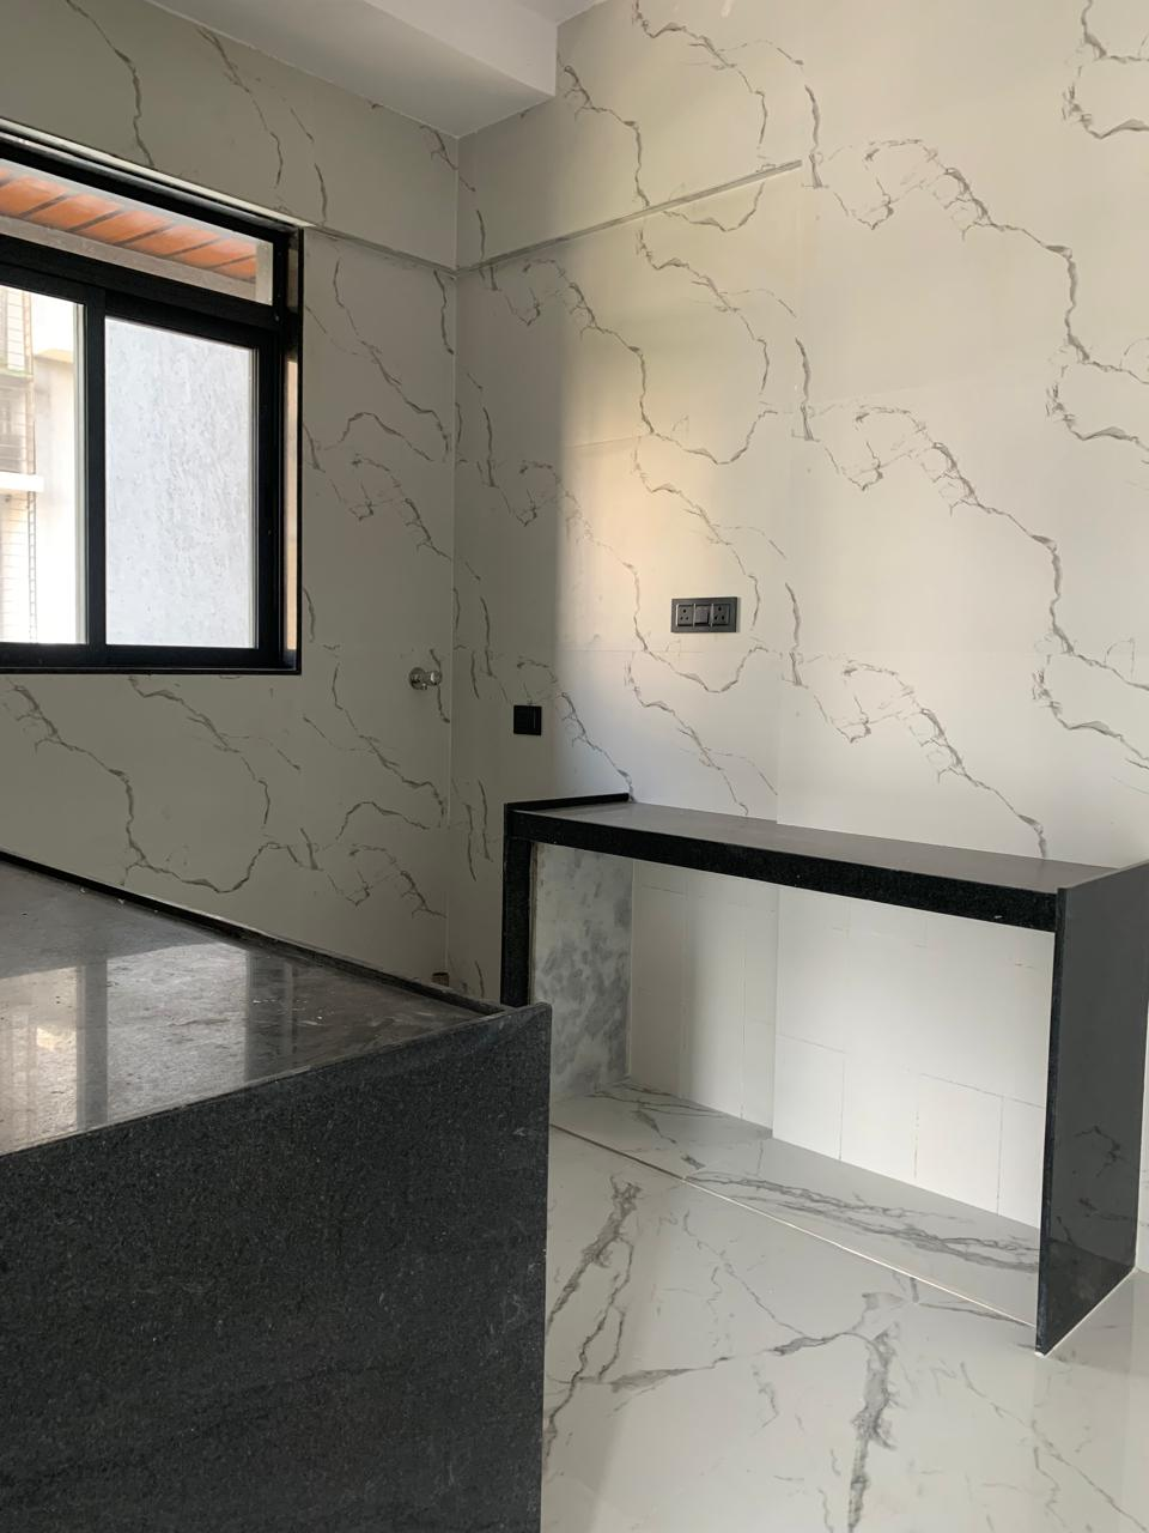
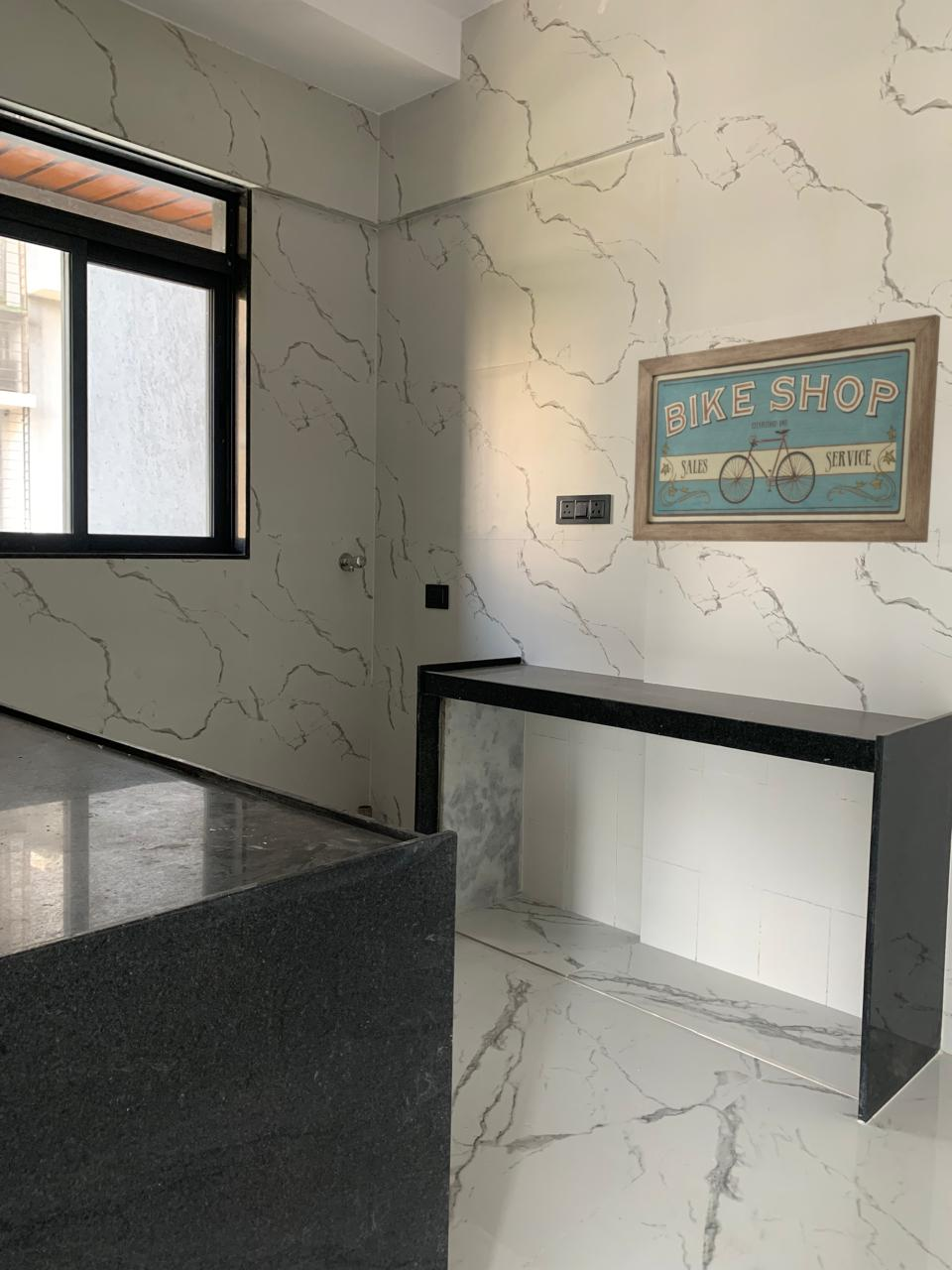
+ wall art [632,314,941,544]
